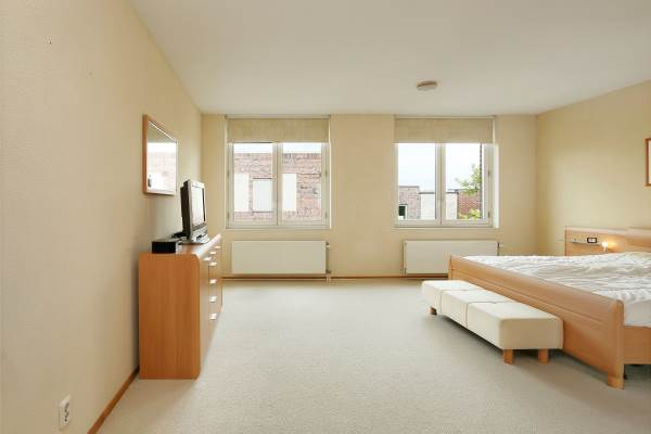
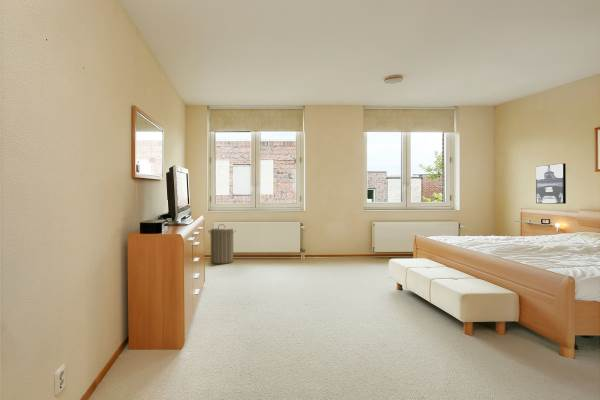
+ laundry hamper [207,223,236,265]
+ wall art [535,162,567,205]
